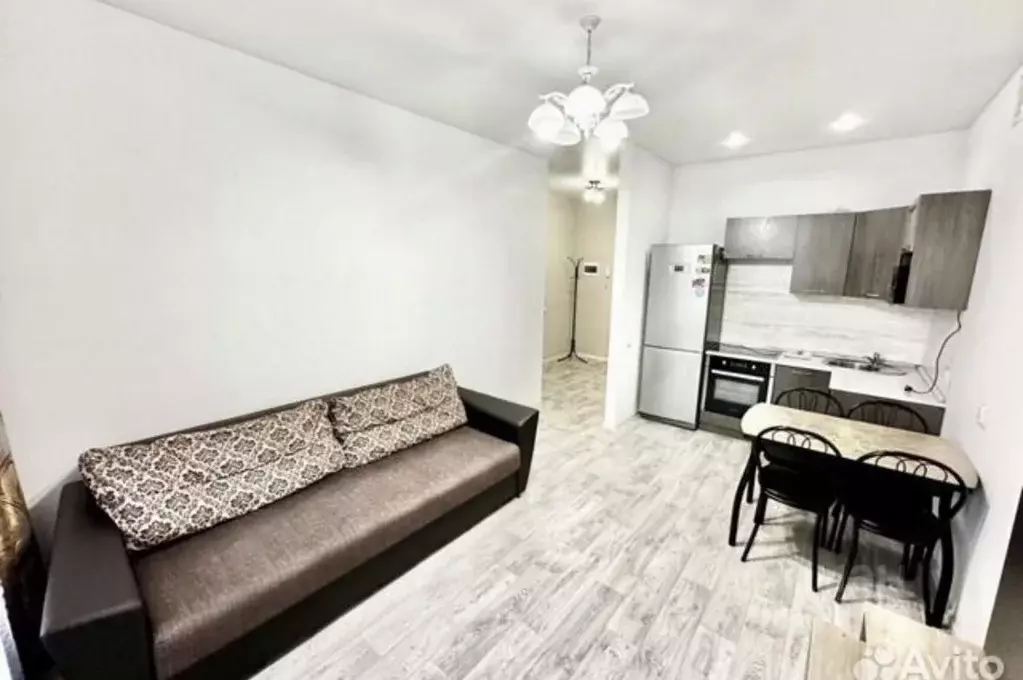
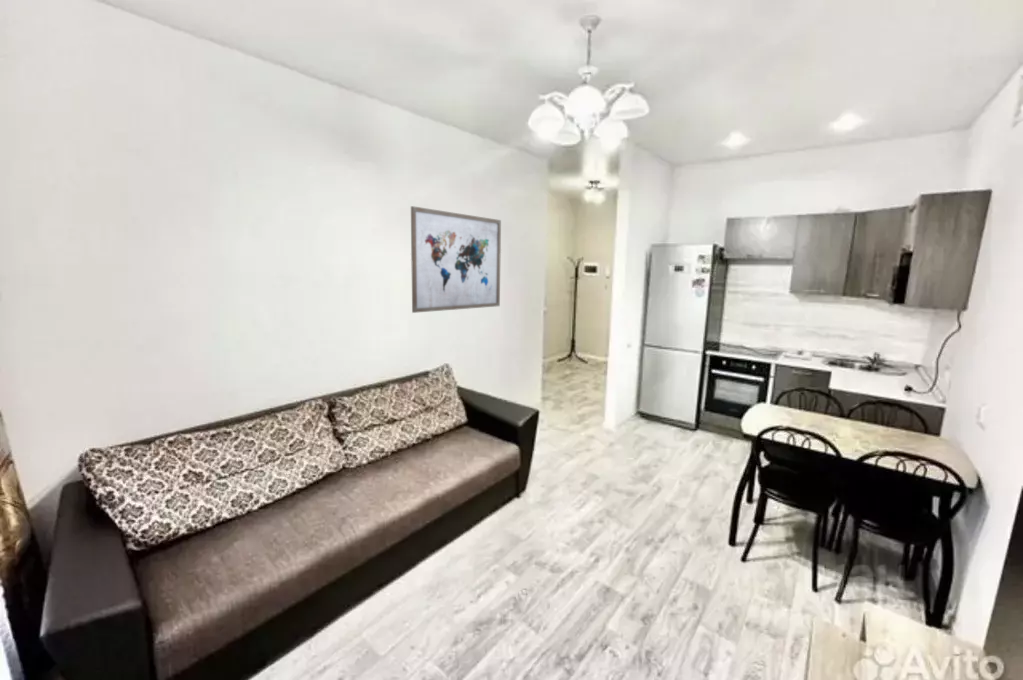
+ wall art [410,205,502,314]
